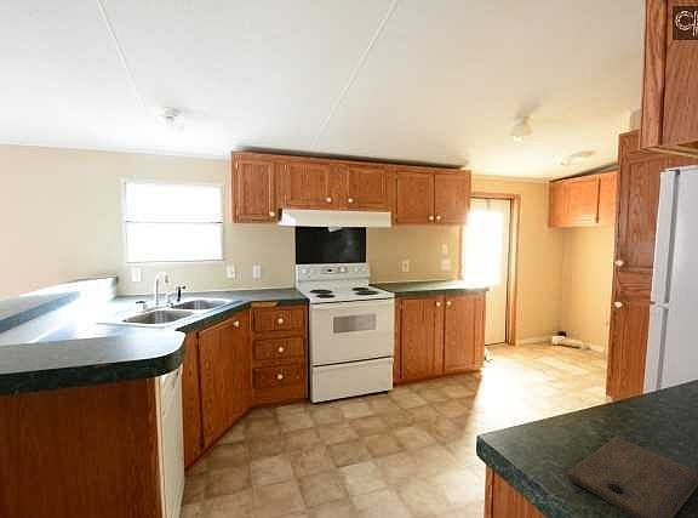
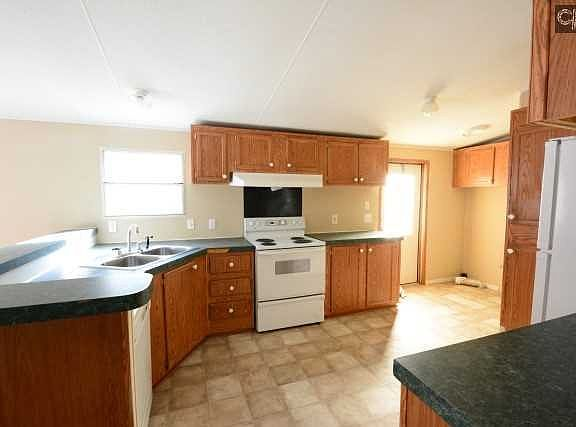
- cutting board [566,436,698,518]
